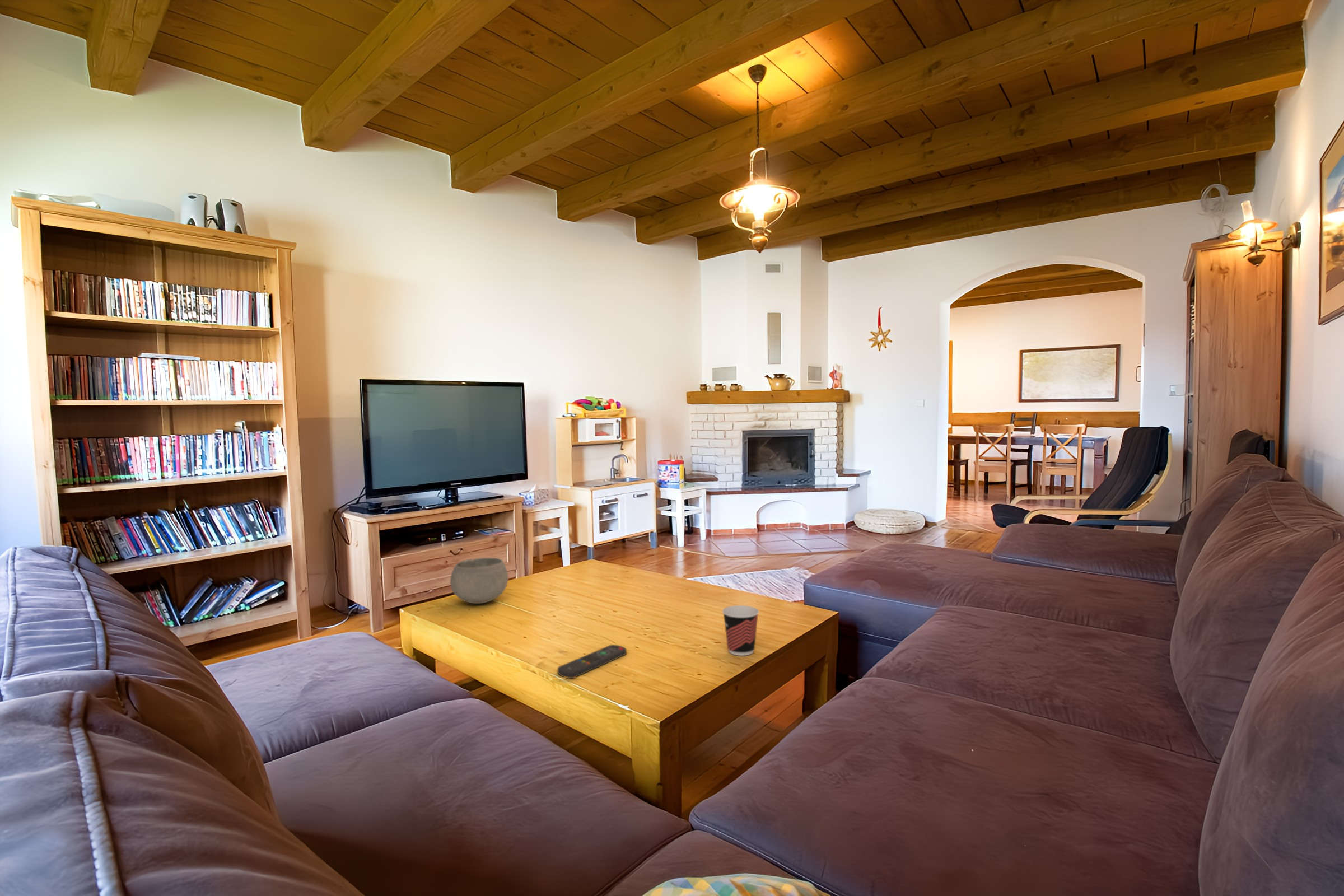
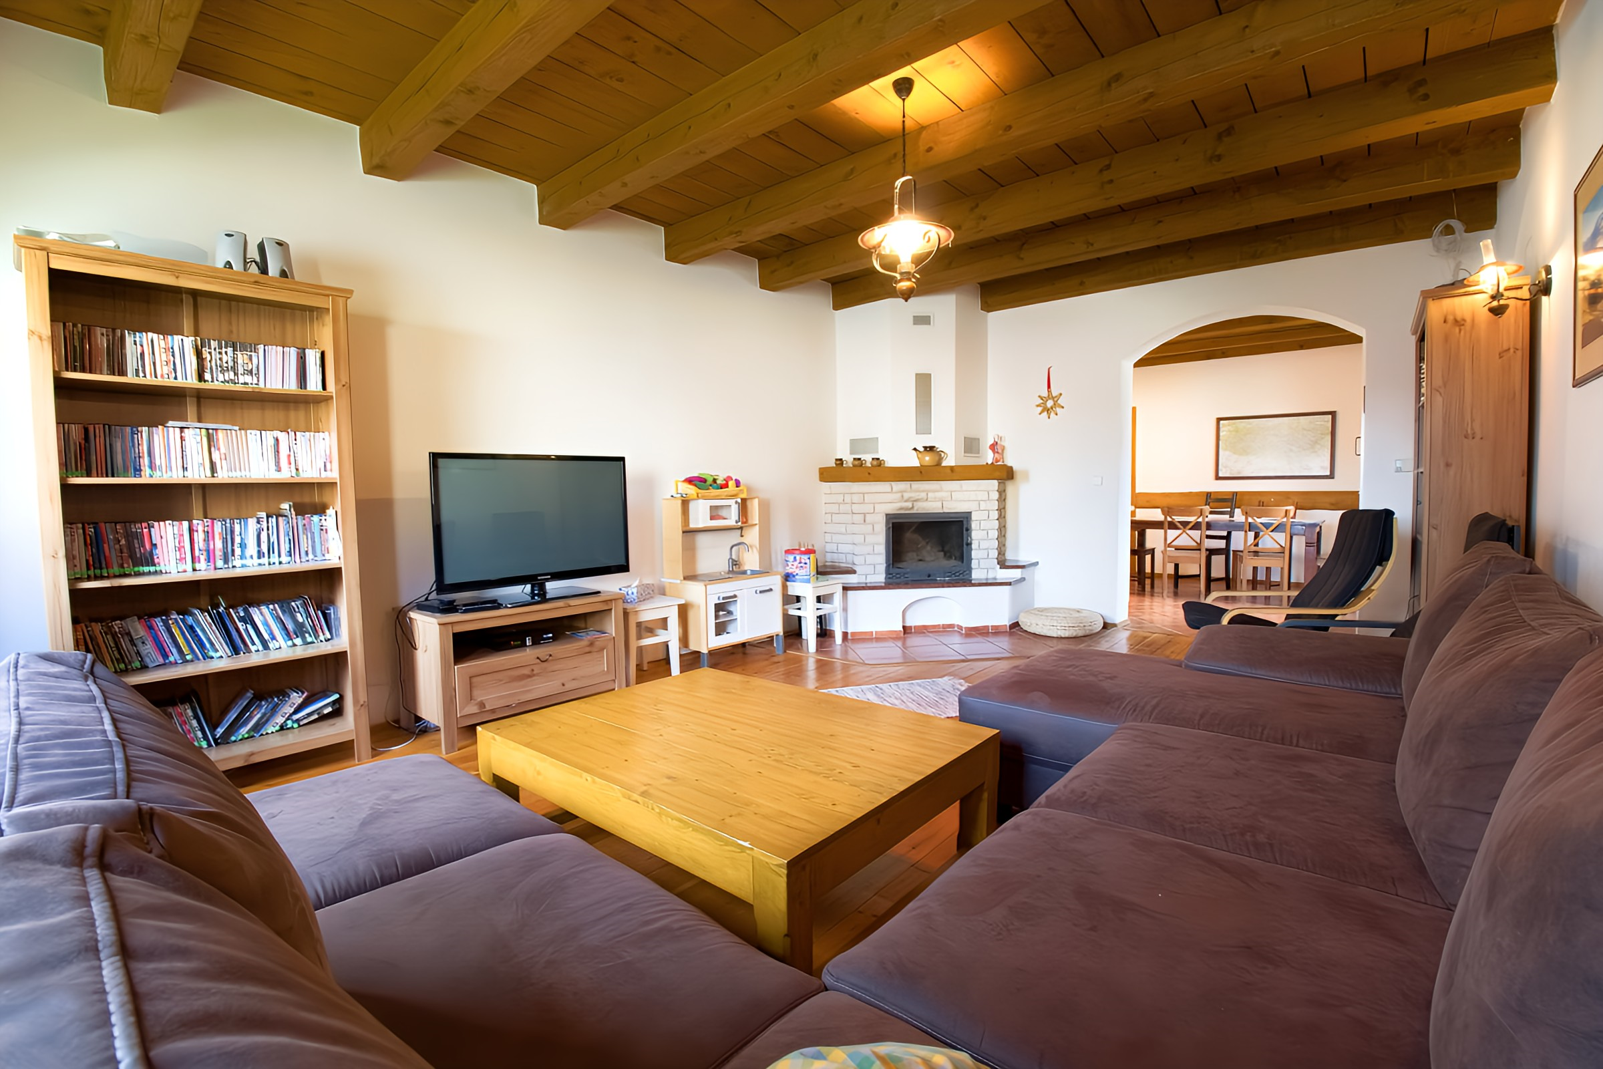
- bowl [450,557,509,604]
- cup [722,605,759,656]
- remote control [557,644,627,679]
